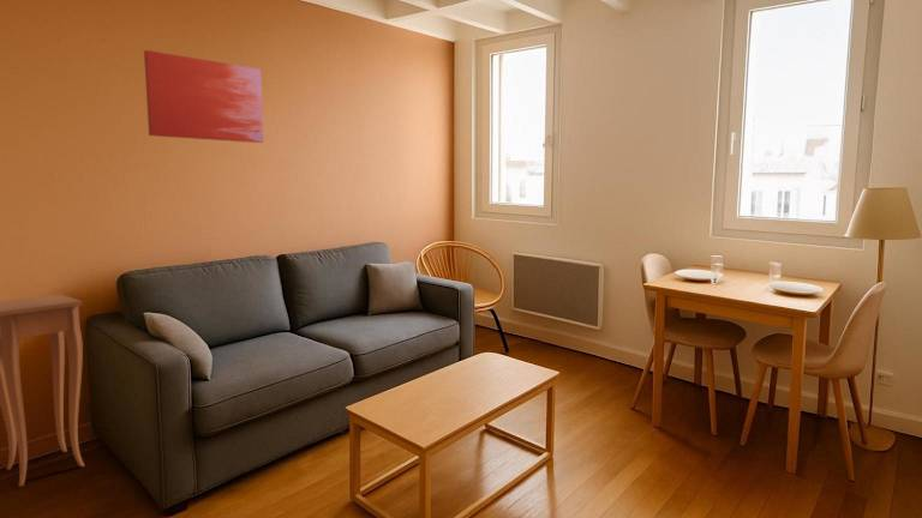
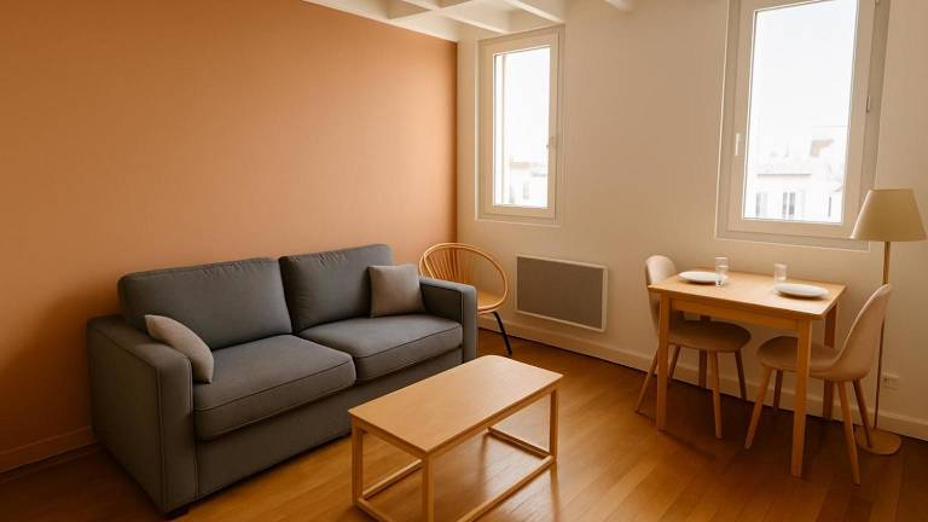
- side table [0,293,85,487]
- wall art [143,49,264,144]
